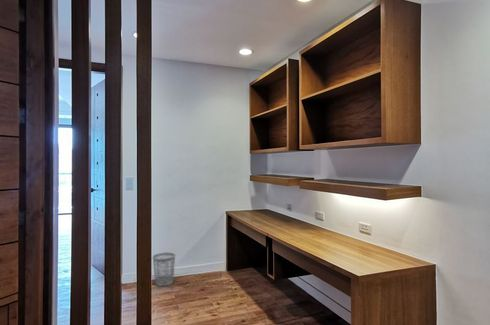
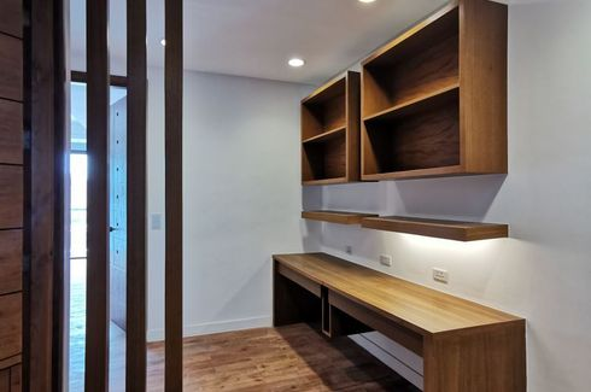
- wastebasket [152,252,176,287]
